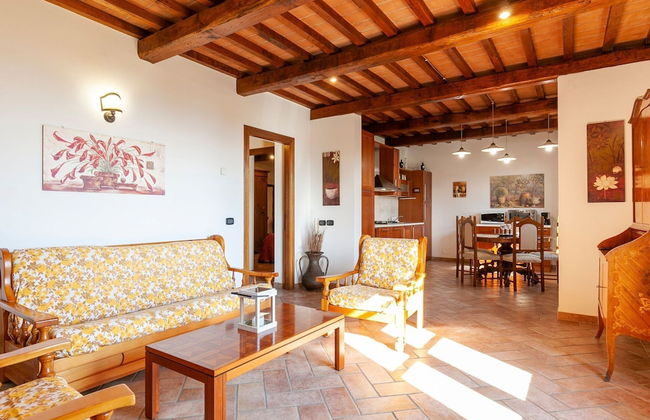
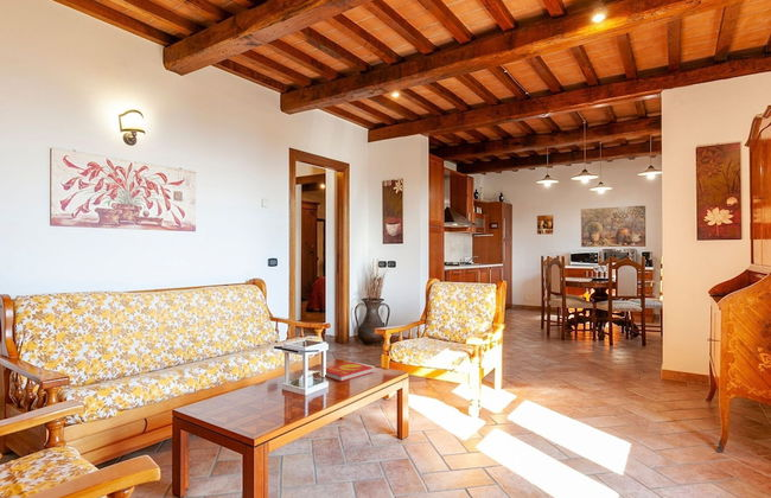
+ book [324,360,374,383]
